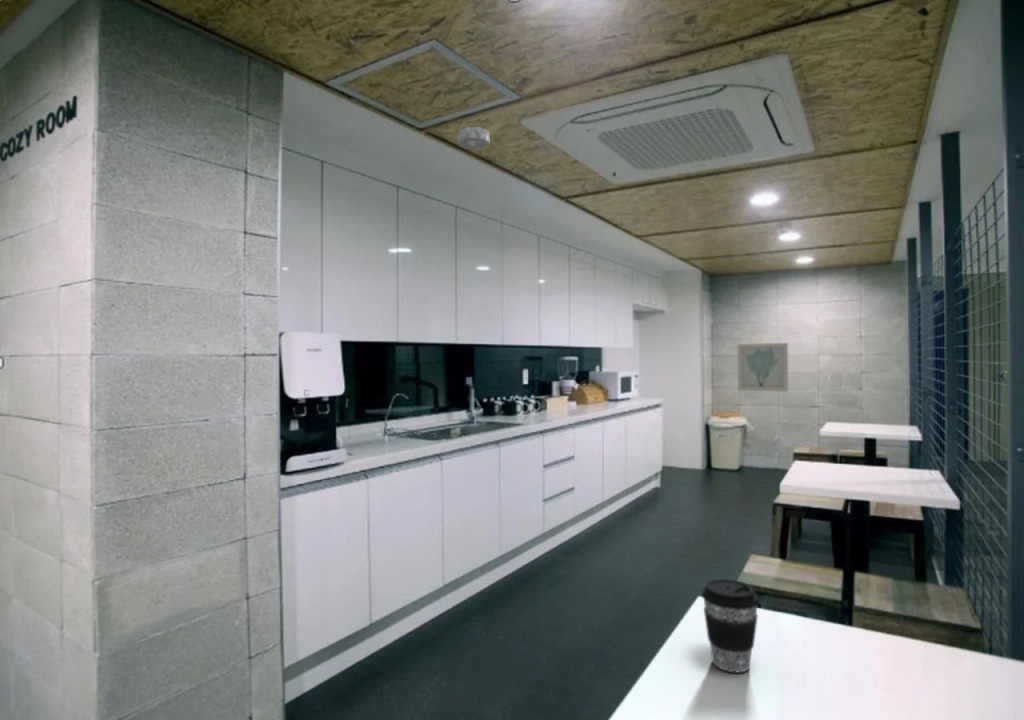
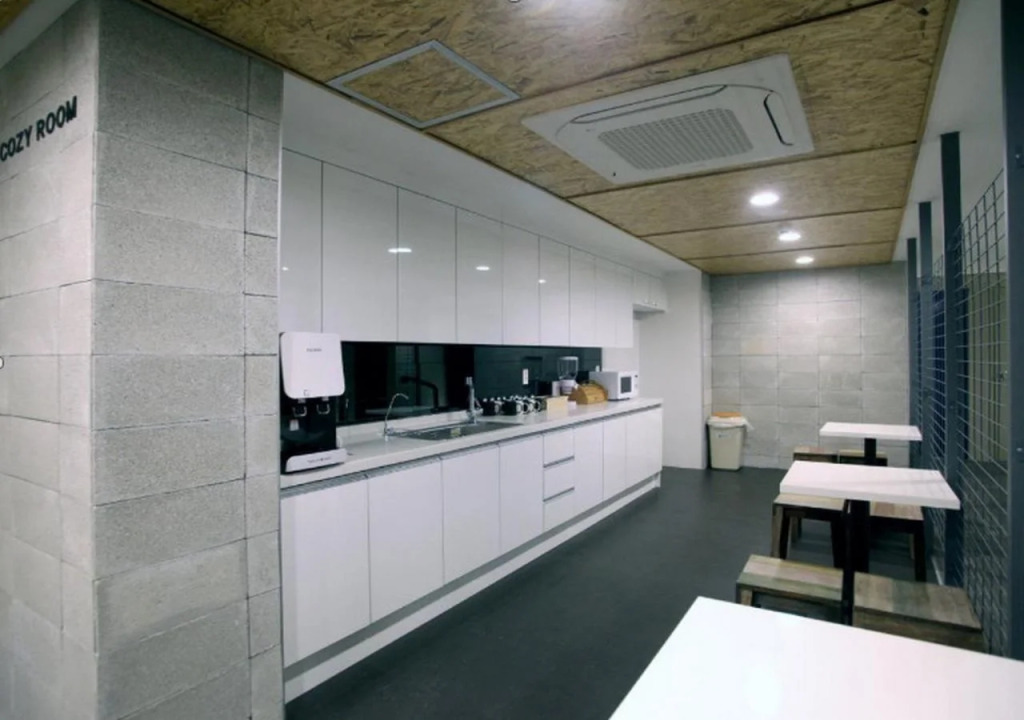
- coffee cup [701,578,760,673]
- wall art [736,342,789,393]
- smoke detector [457,126,490,151]
